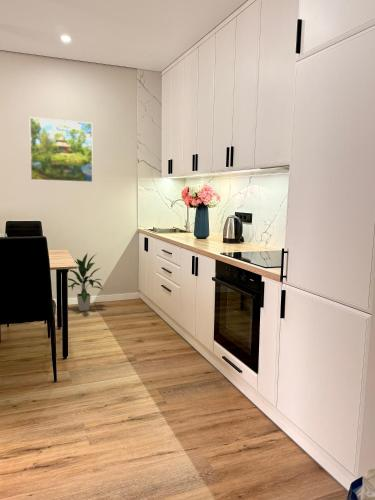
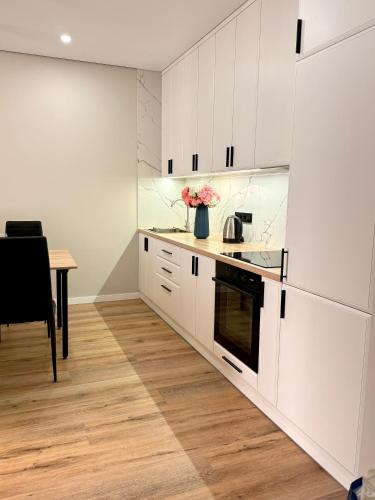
- indoor plant [67,252,104,312]
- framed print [28,116,94,183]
